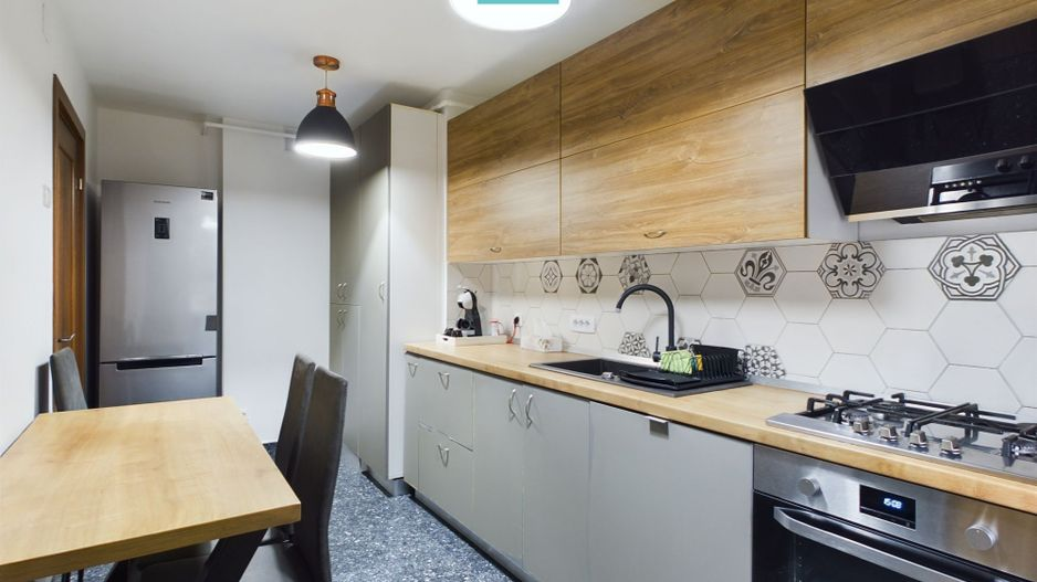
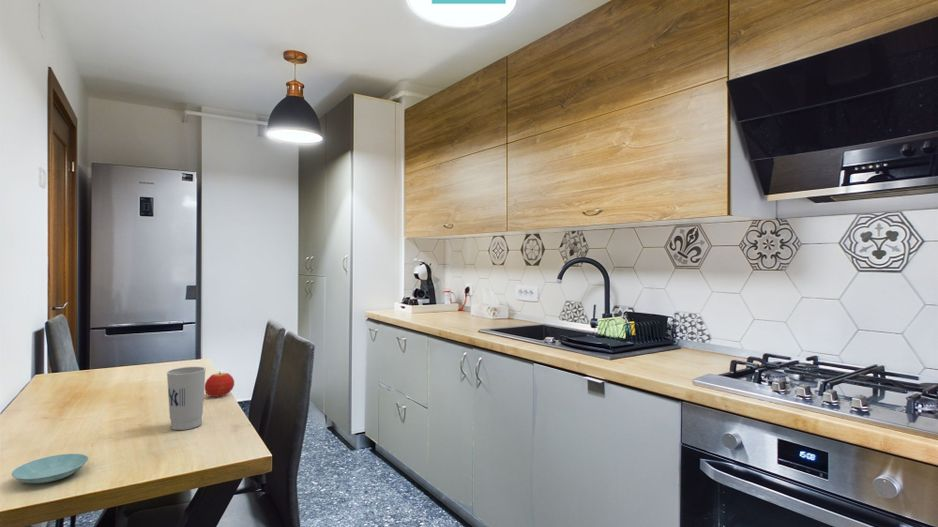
+ fruit [204,370,235,398]
+ cup [166,366,207,431]
+ saucer [10,453,89,485]
